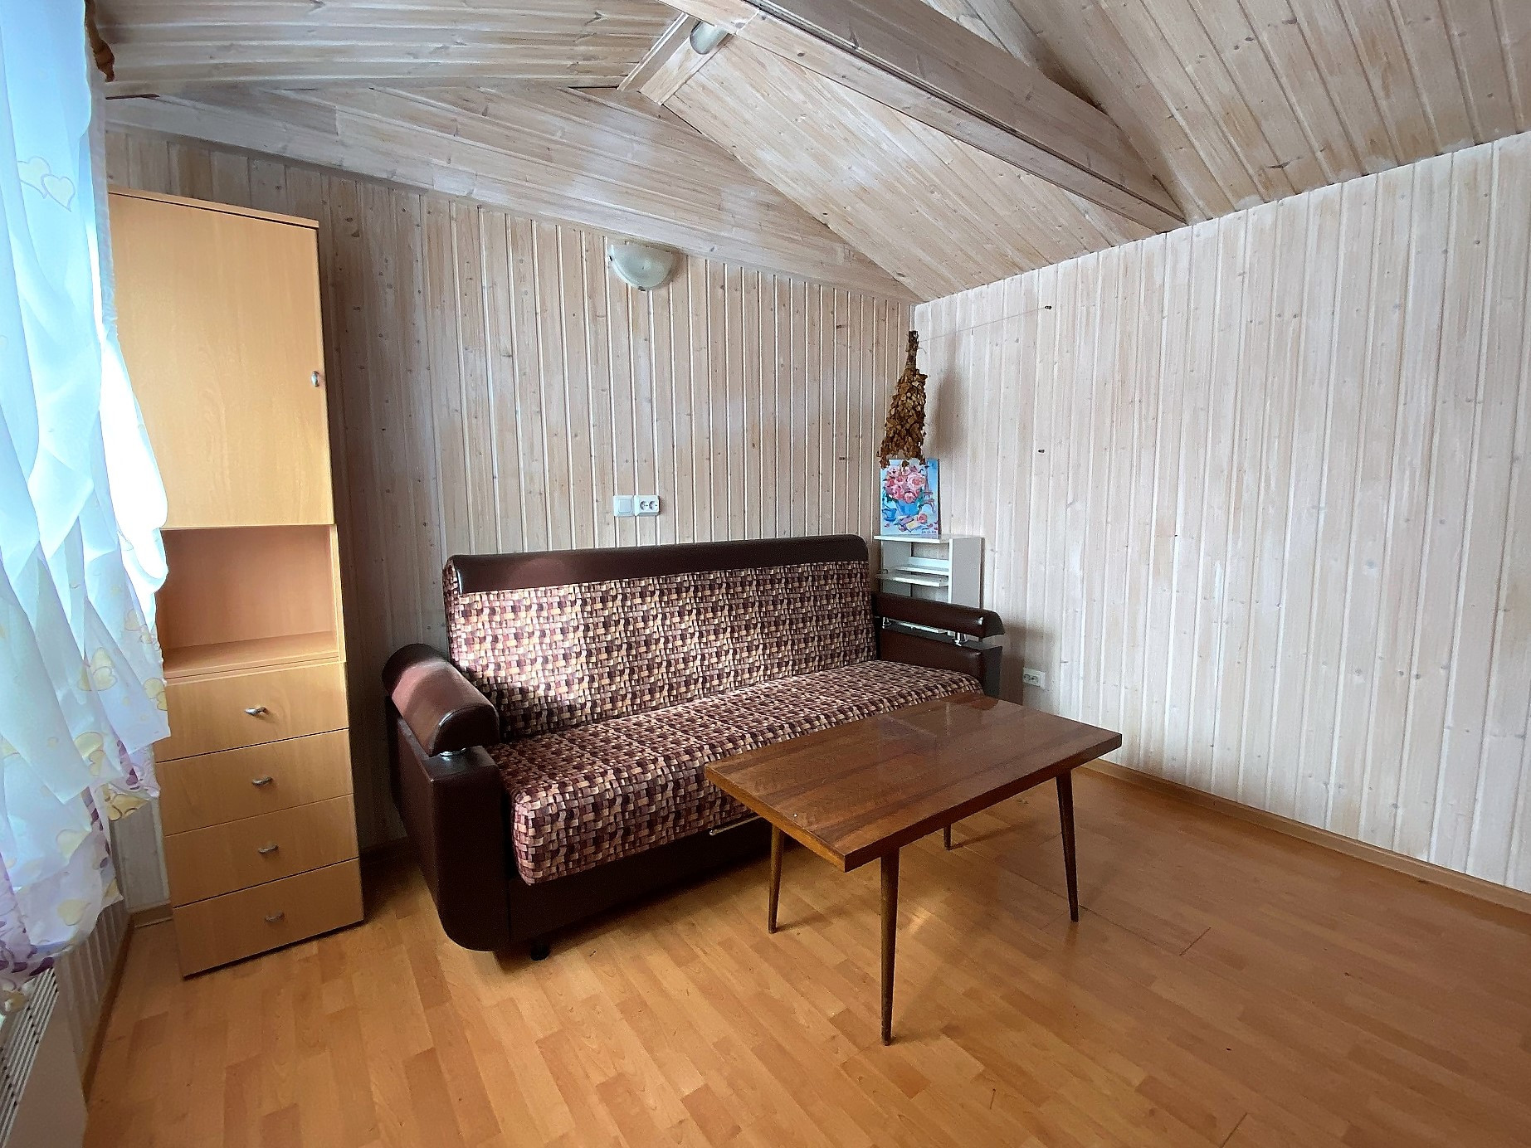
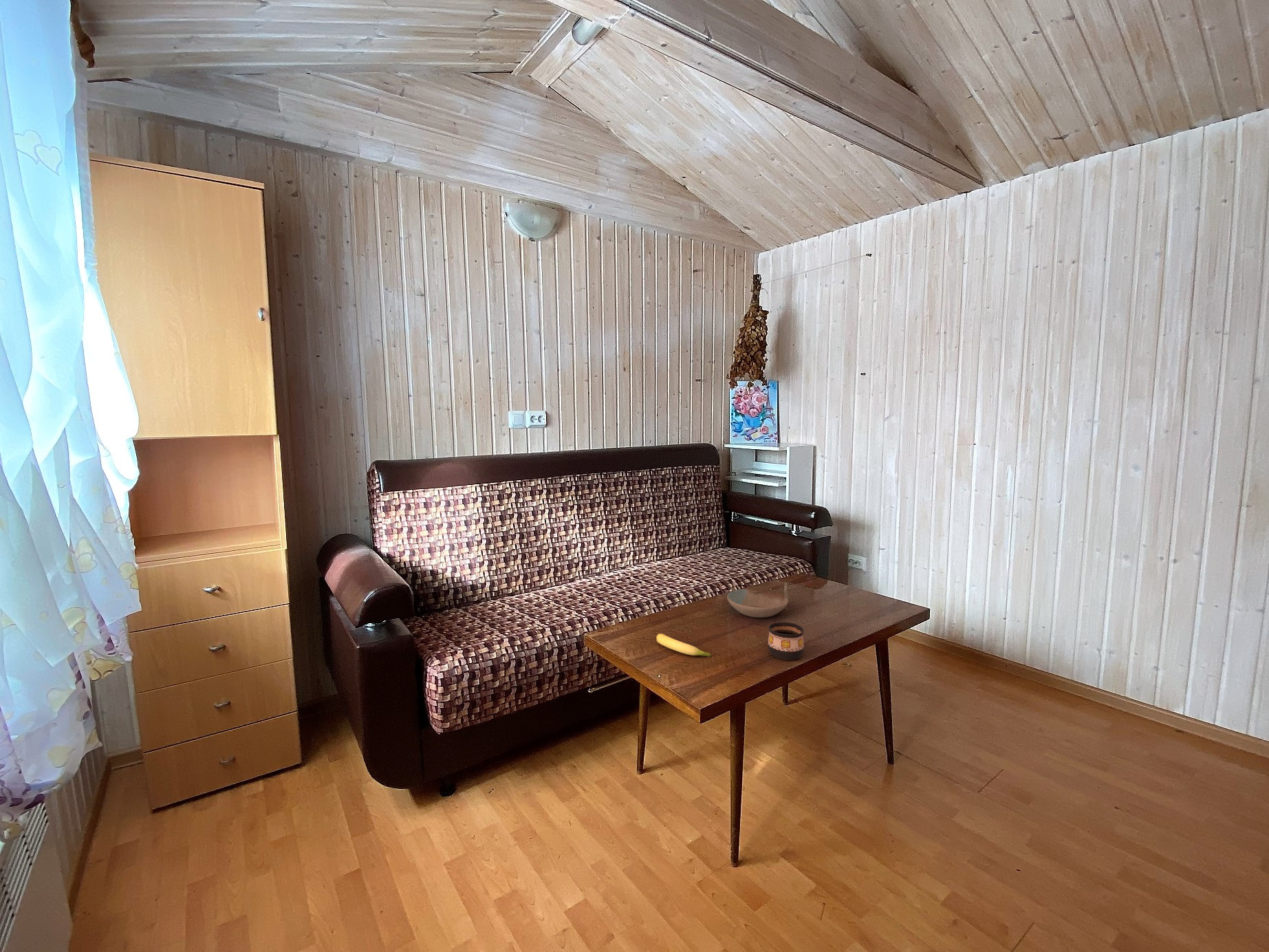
+ bowl [726,589,789,618]
+ cup [768,622,805,660]
+ banana [656,633,712,658]
